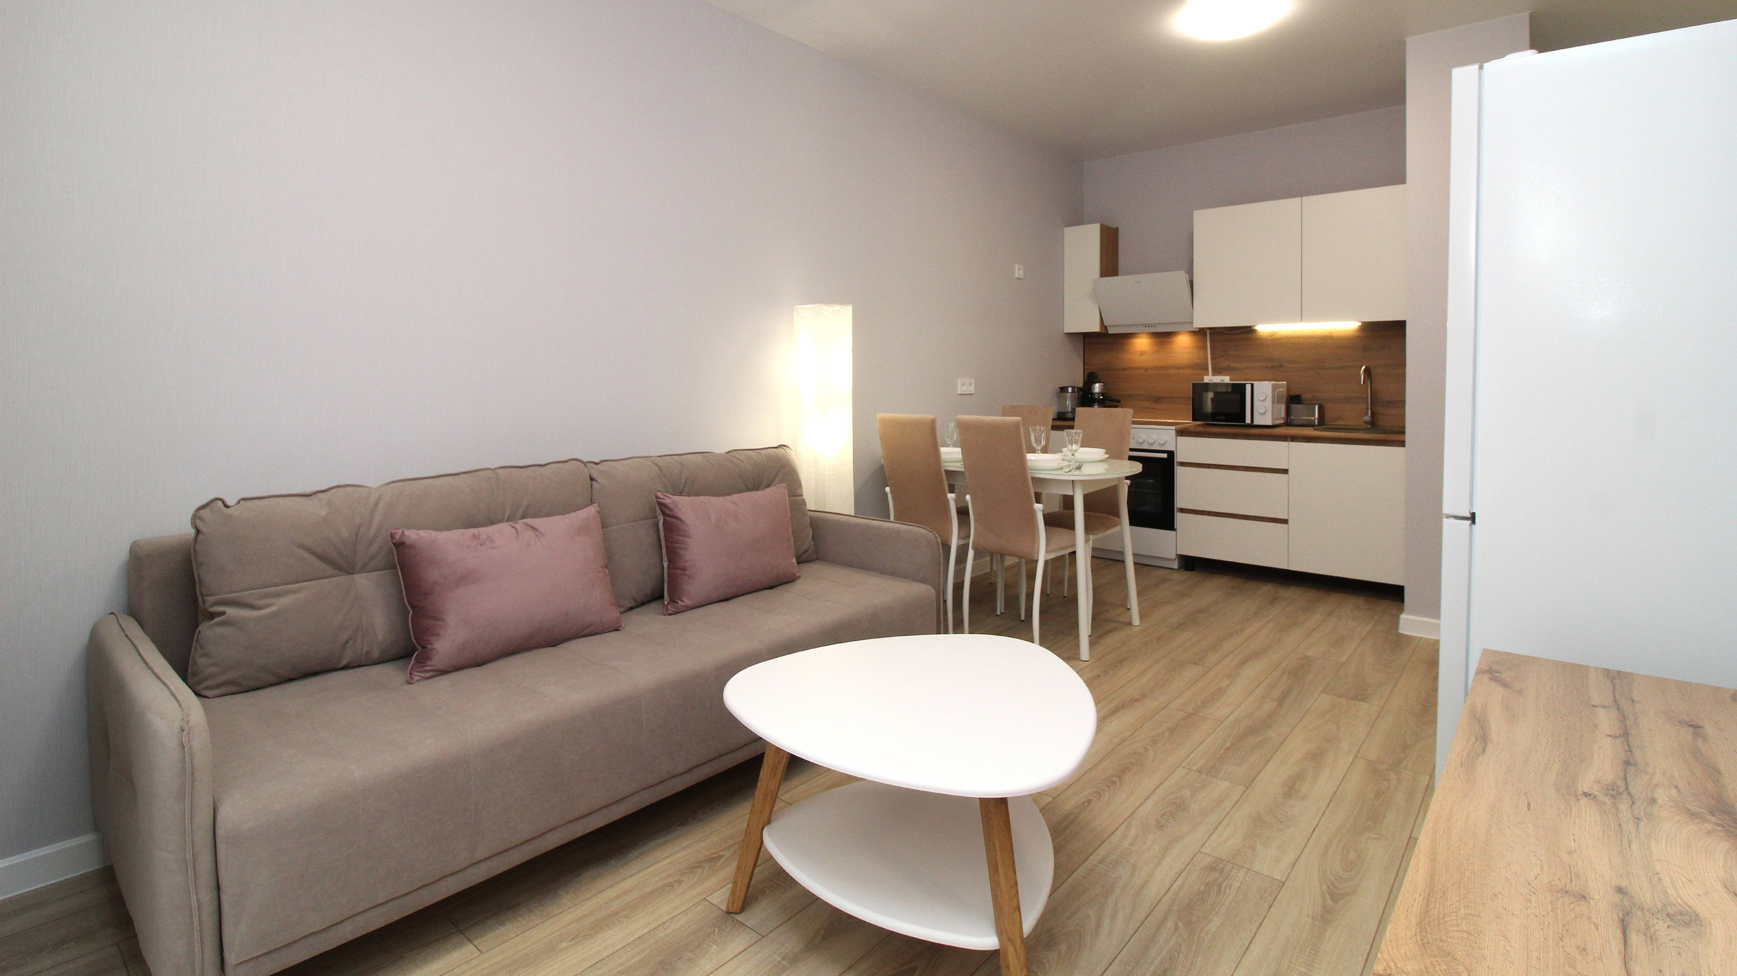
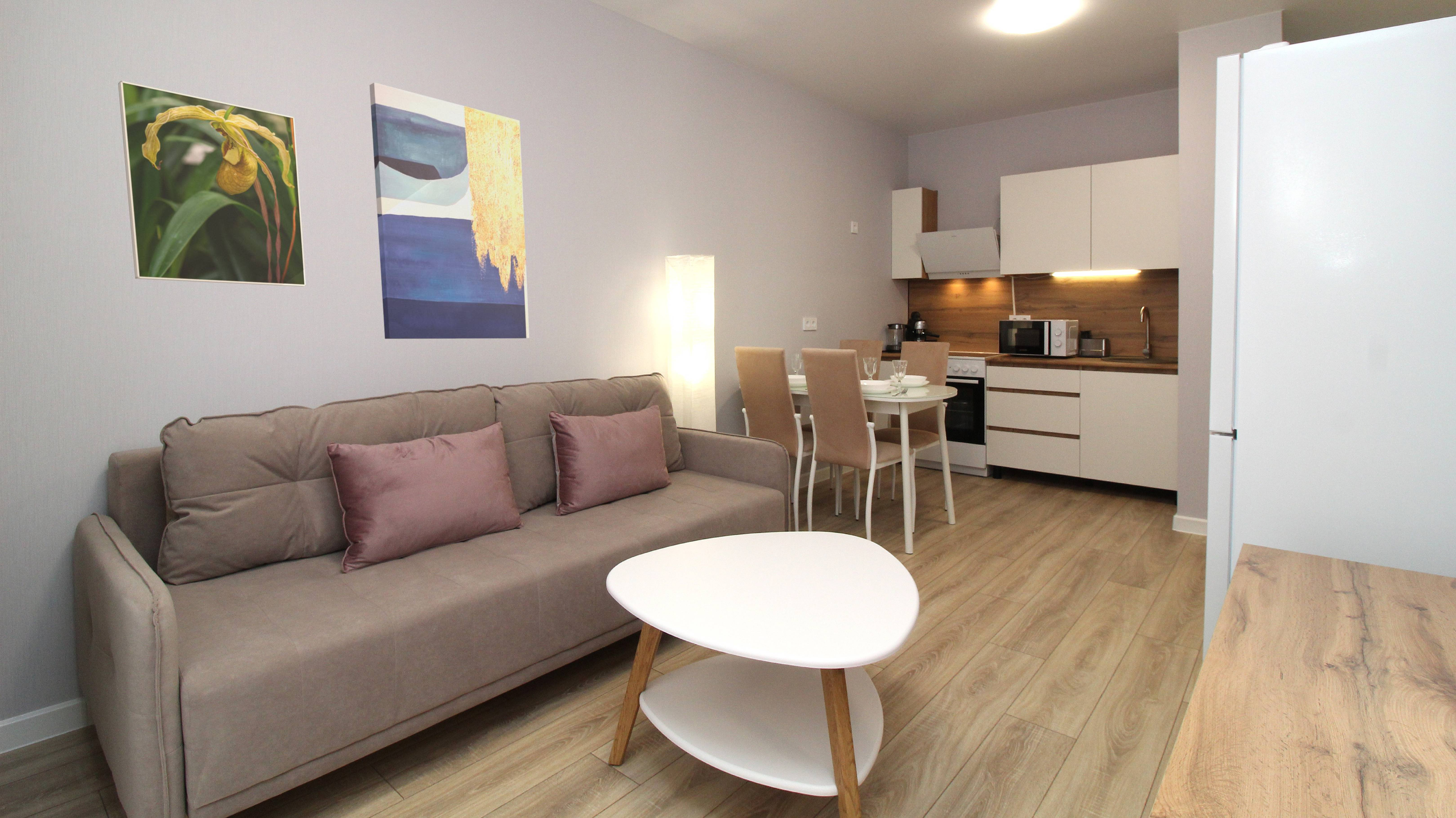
+ wall art [369,82,530,339]
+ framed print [118,80,306,287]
